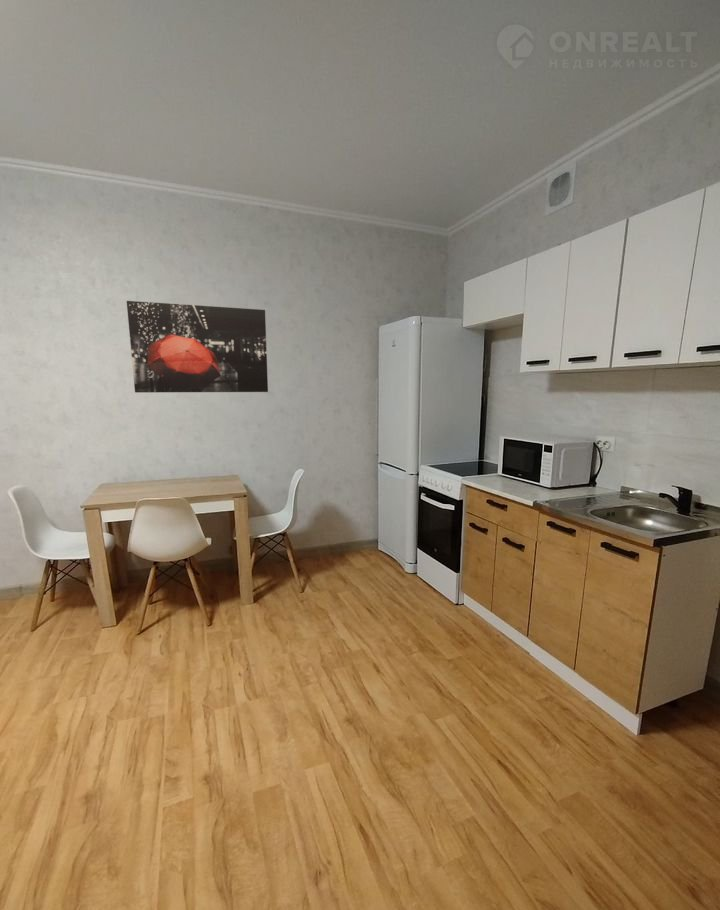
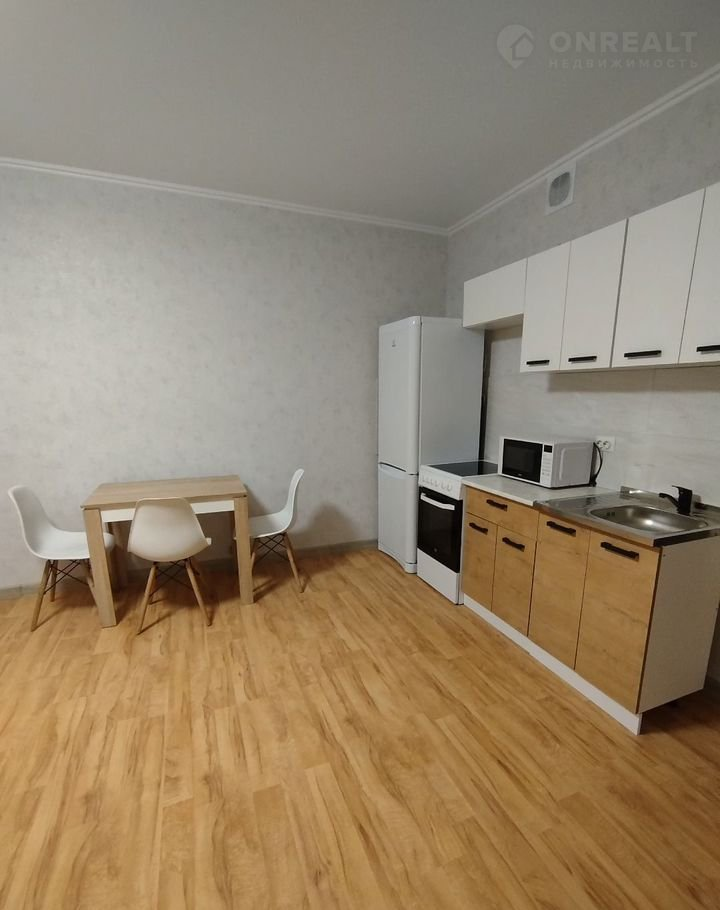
- wall art [126,300,269,393]
